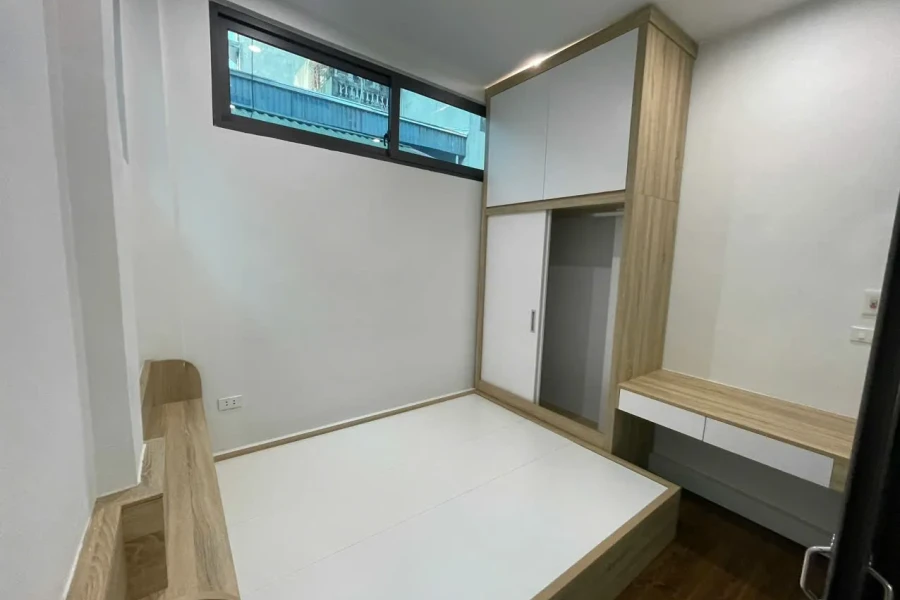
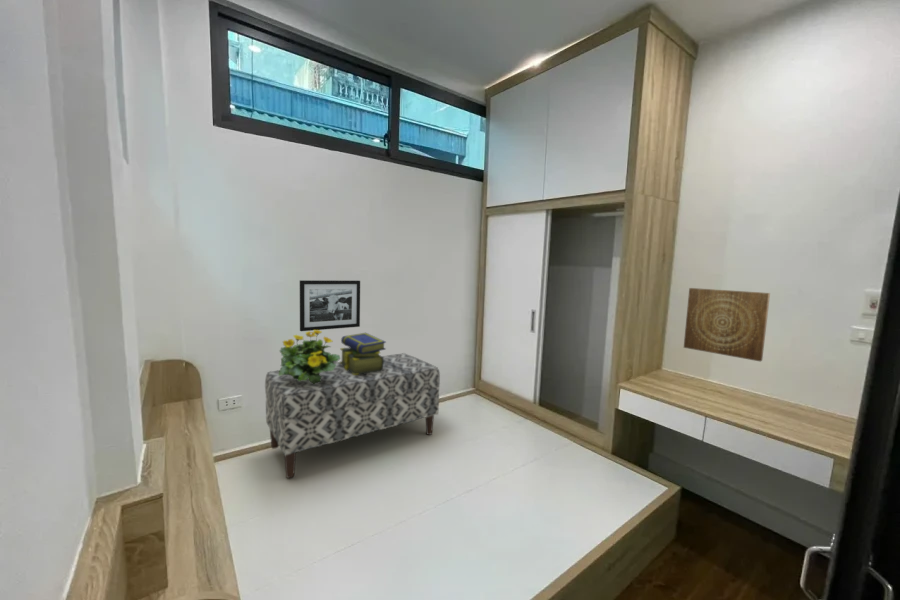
+ bench [264,352,441,479]
+ stack of books [339,332,387,375]
+ wall art [683,287,771,362]
+ picture frame [299,279,361,332]
+ flowering plant [278,330,341,384]
